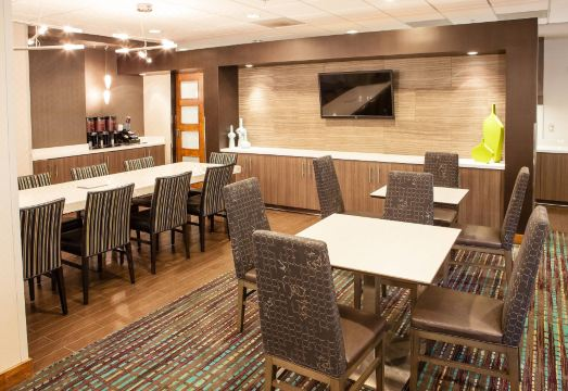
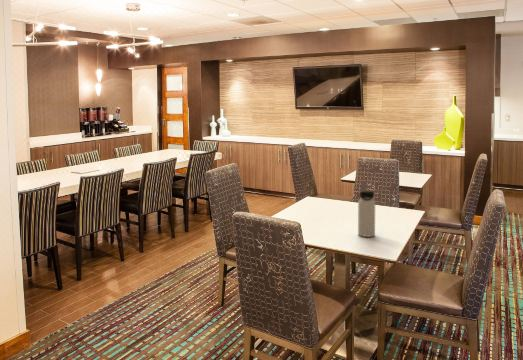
+ water bottle [357,189,376,238]
